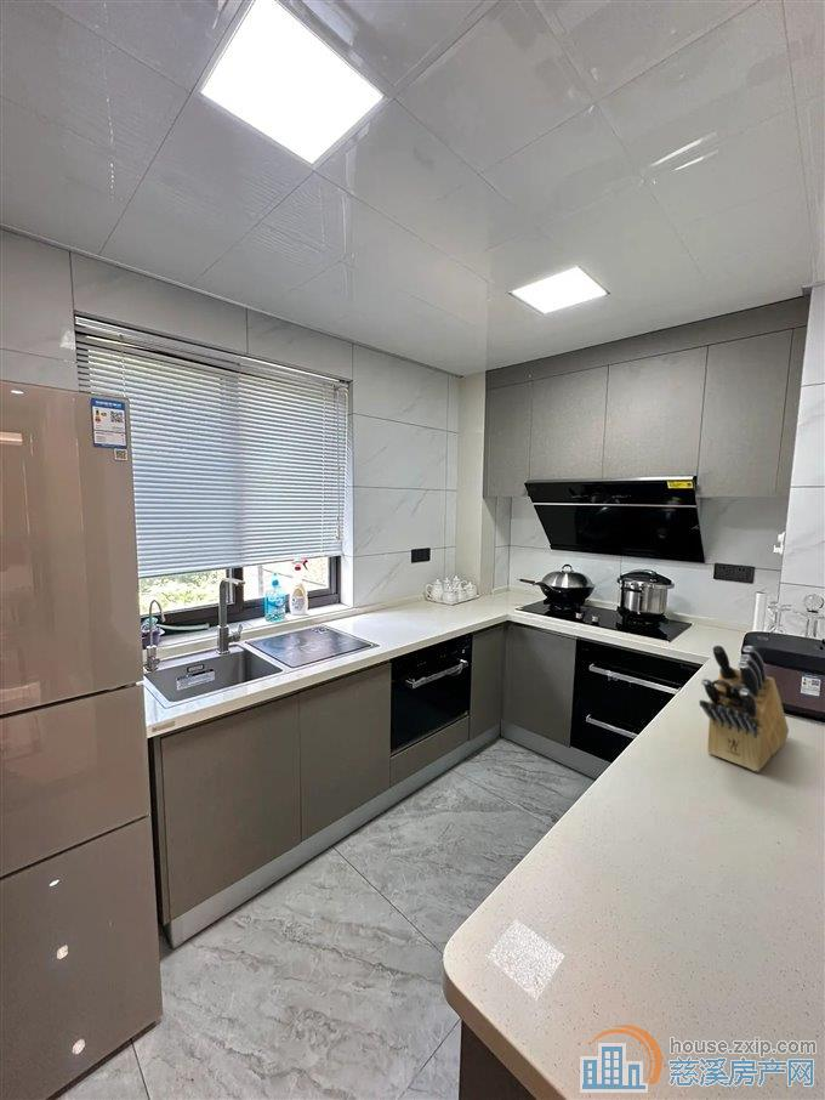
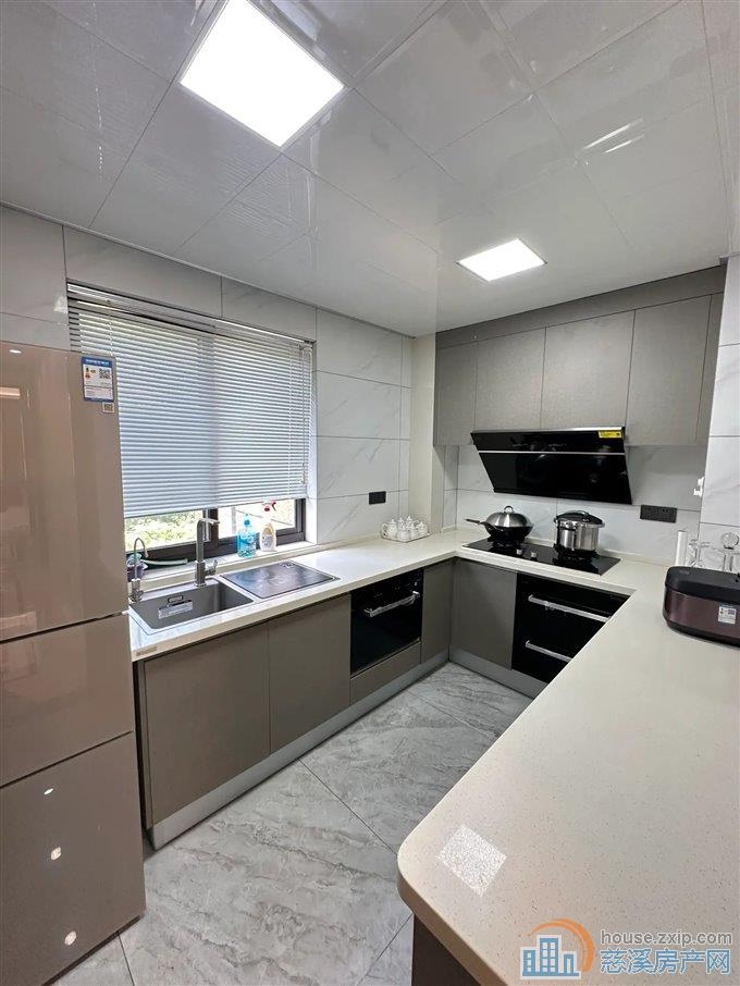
- knife block [699,645,790,772]
